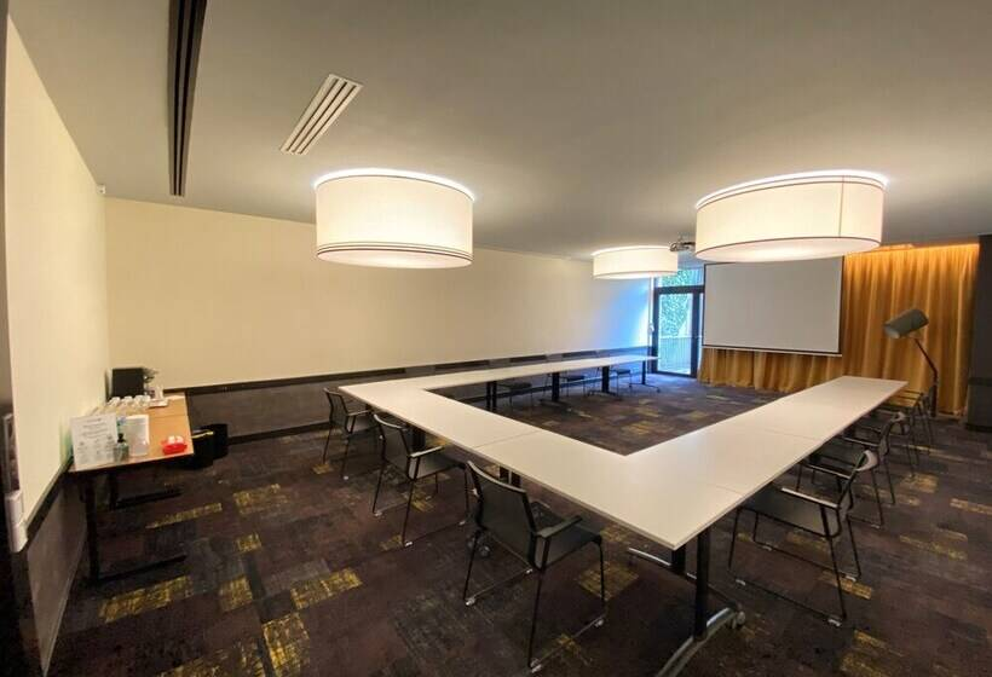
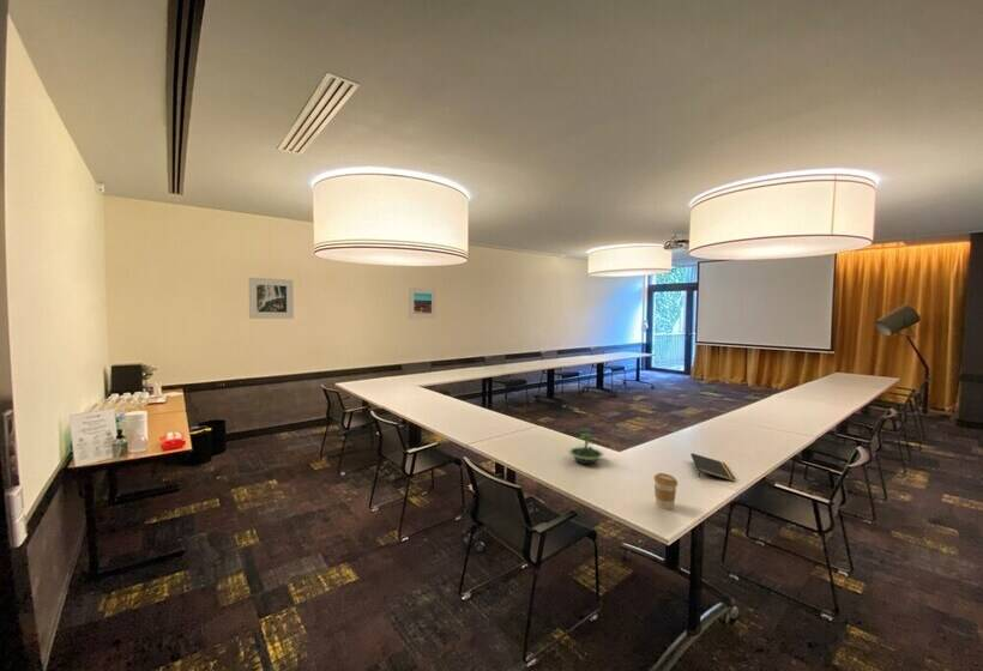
+ coffee cup [653,472,679,510]
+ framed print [408,286,438,320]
+ terrarium [567,427,605,465]
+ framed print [248,277,295,320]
+ notepad [689,452,736,483]
